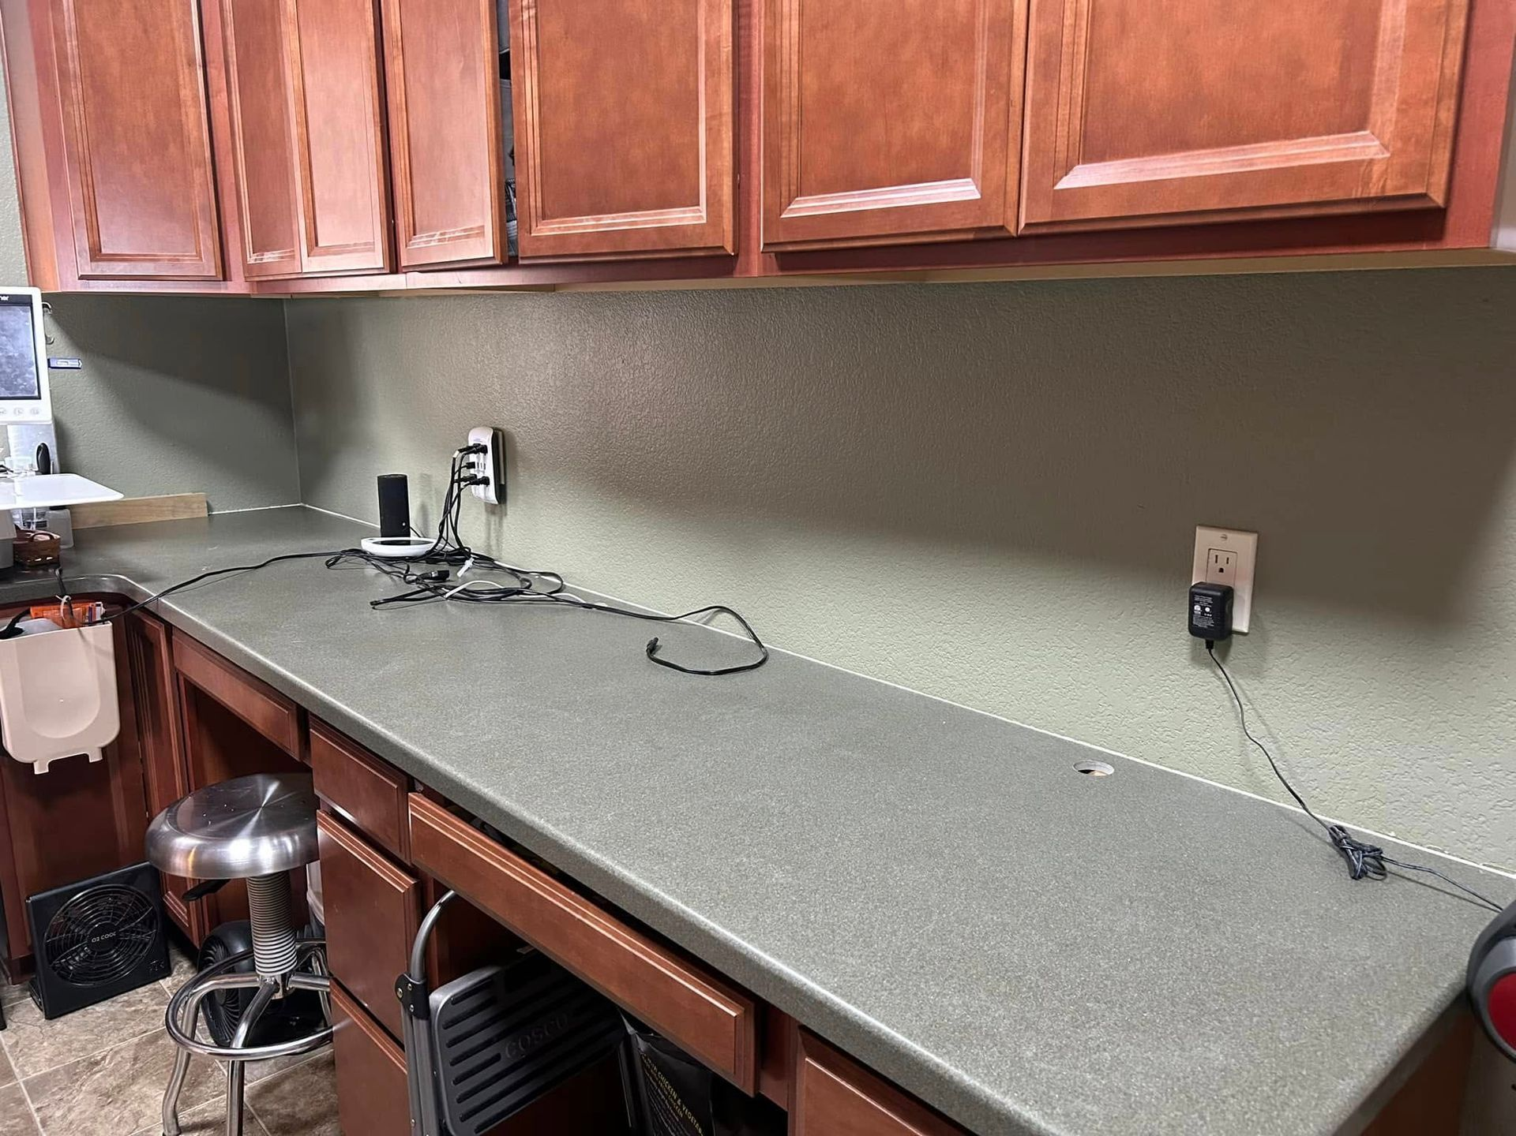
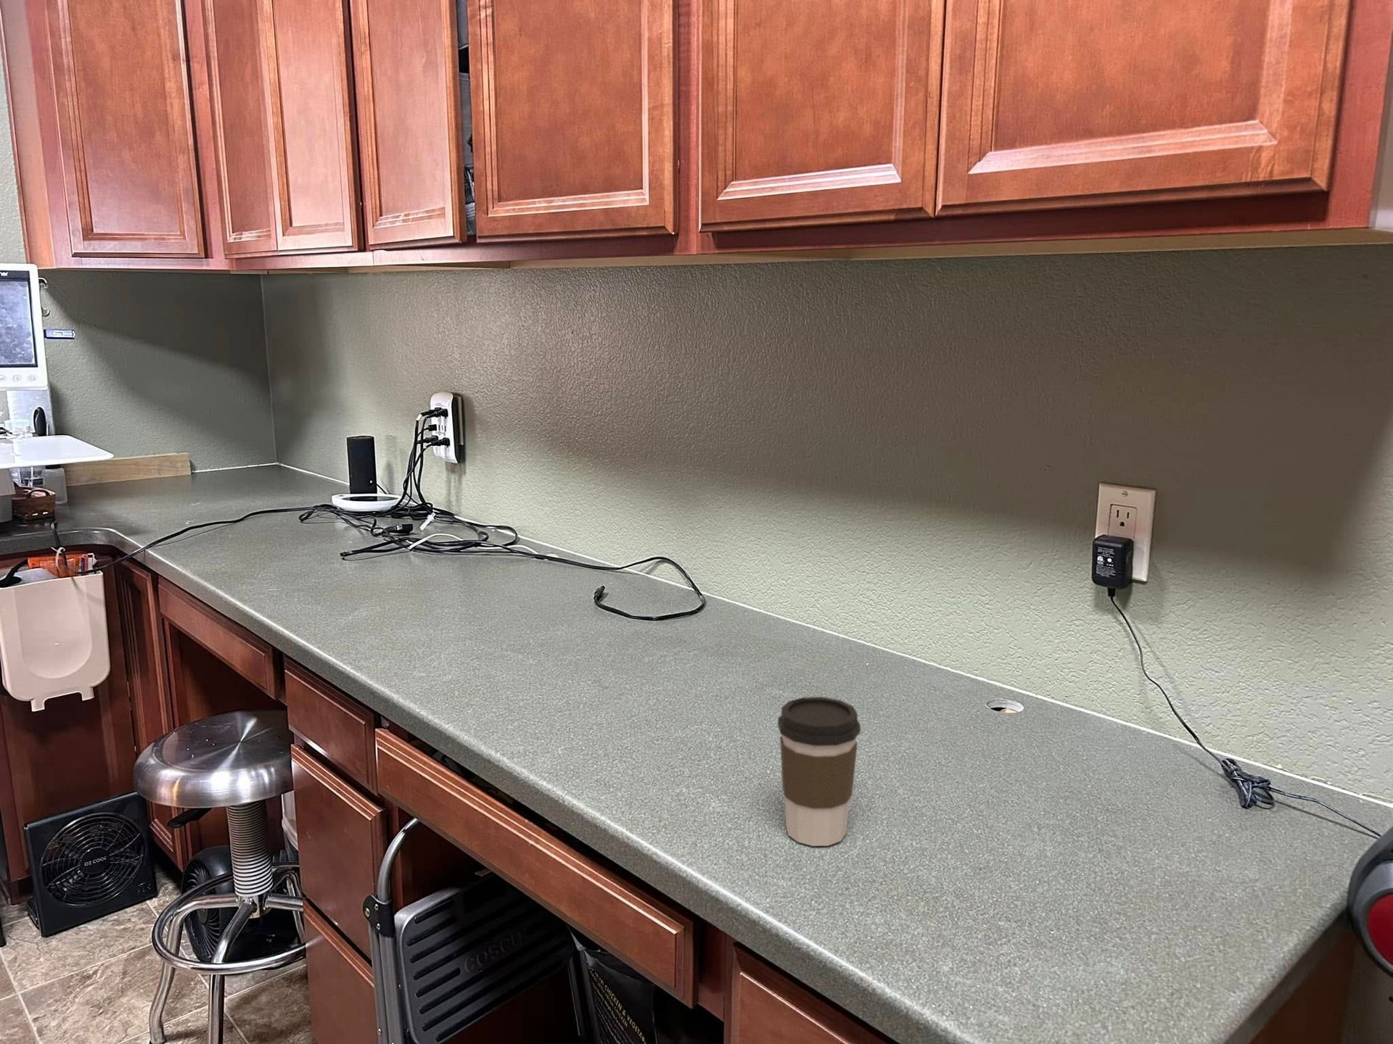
+ coffee cup [777,696,861,847]
